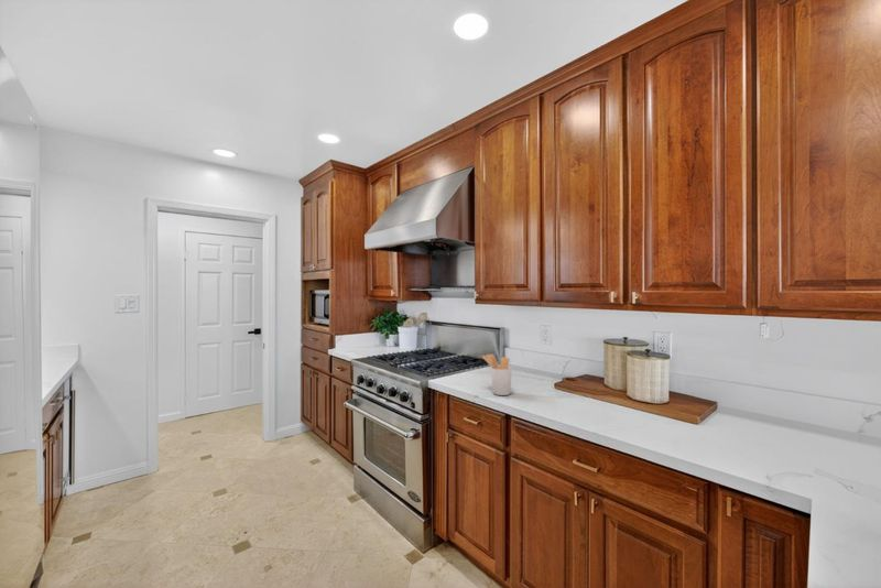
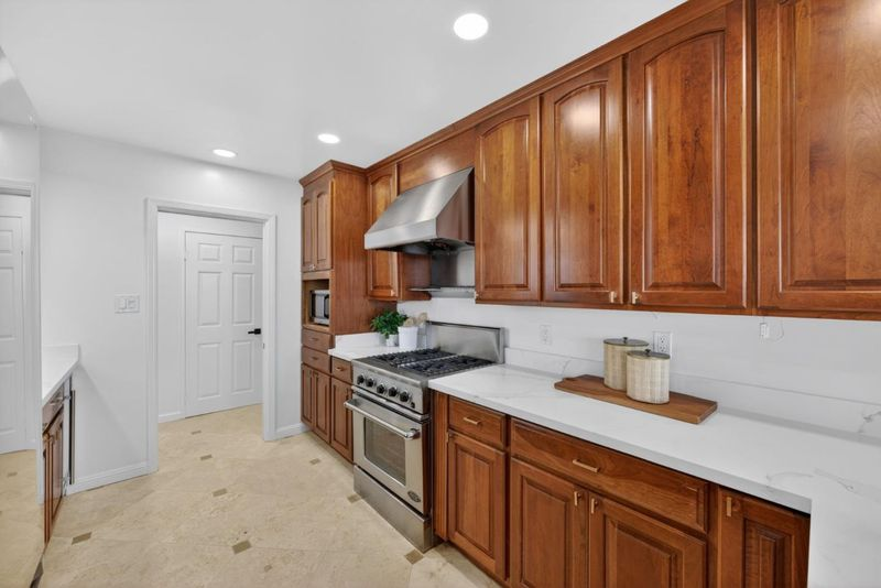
- utensil holder [481,353,513,396]
